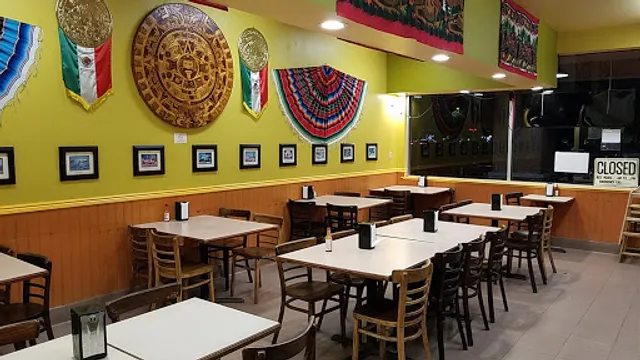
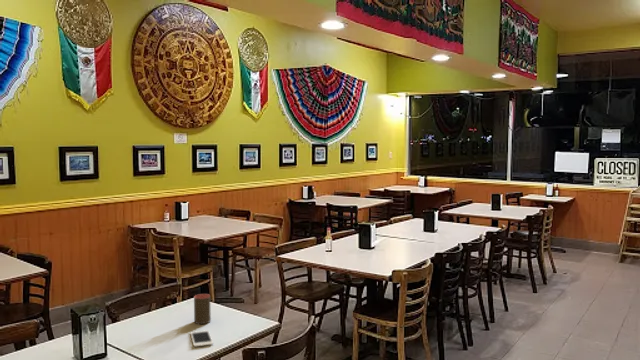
+ cup [193,293,212,325]
+ cell phone [189,329,214,348]
